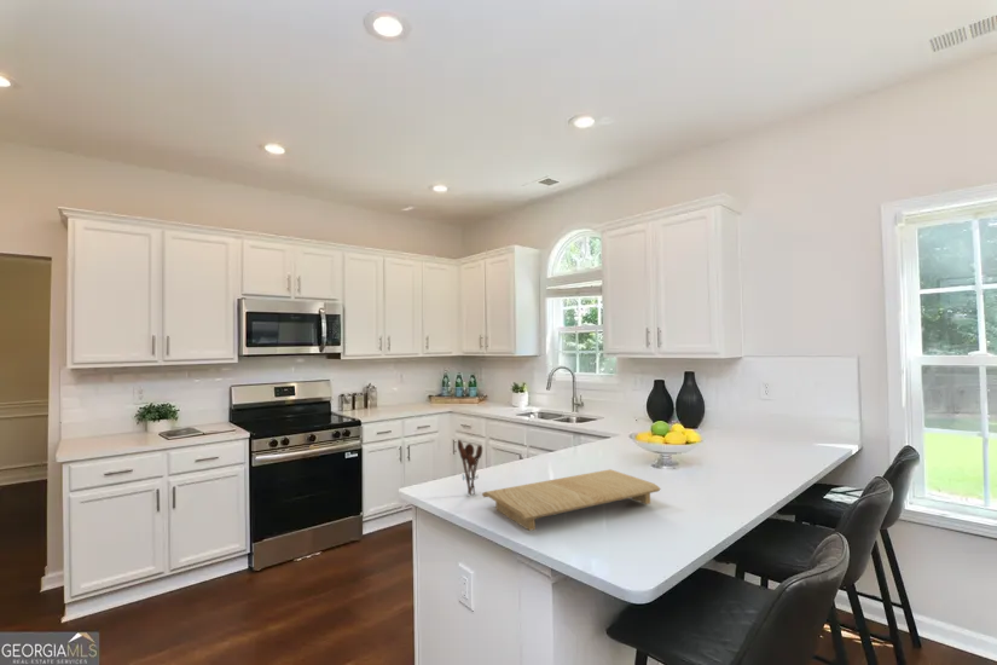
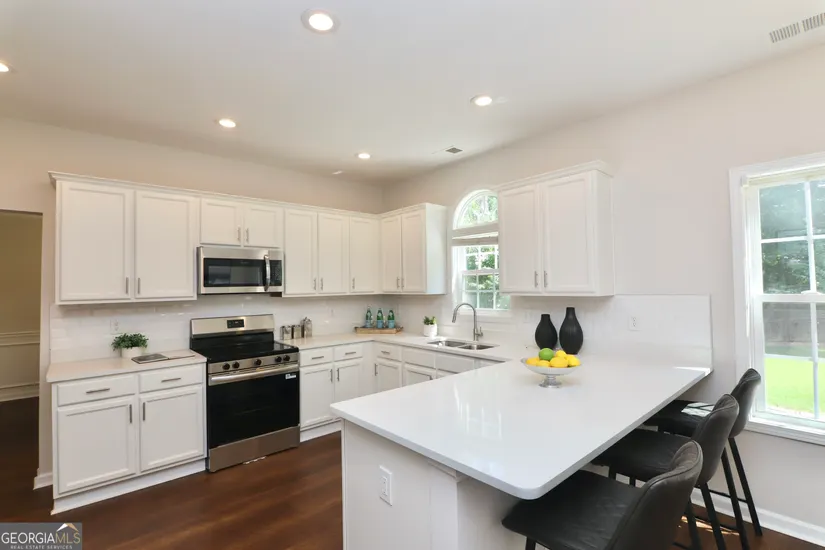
- cutting board [481,468,661,532]
- utensil holder [457,439,483,496]
